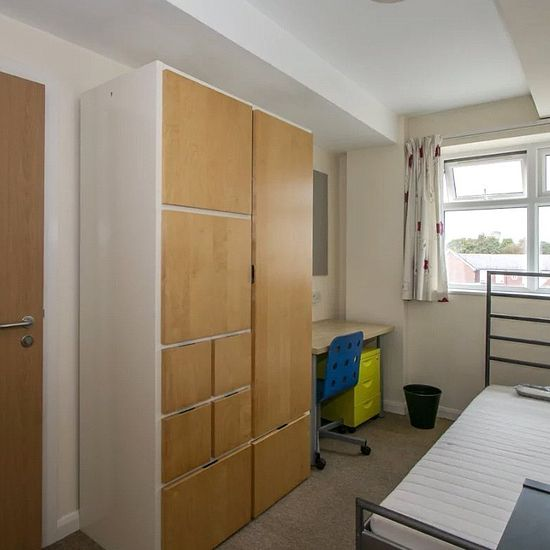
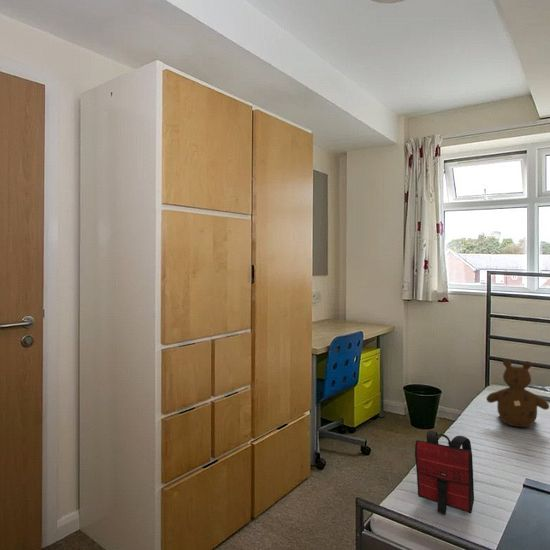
+ teddy bear [485,359,550,428]
+ backpack [414,429,475,516]
